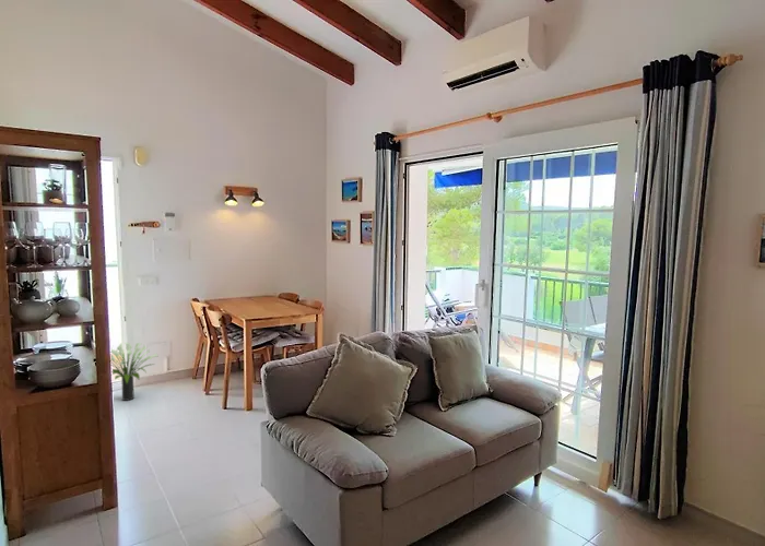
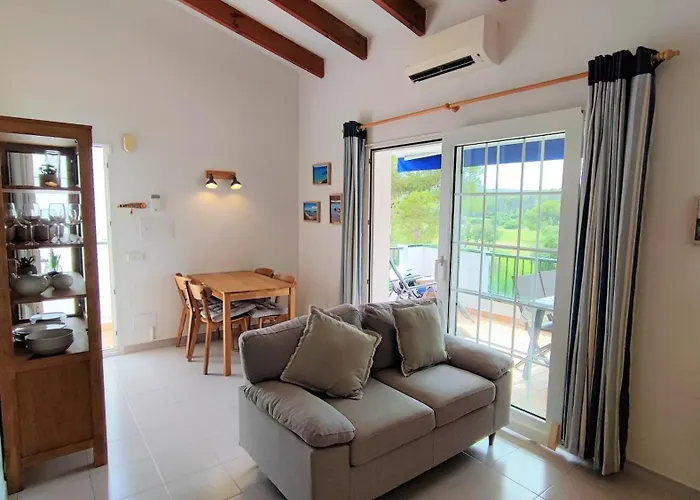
- potted plant [110,342,158,402]
